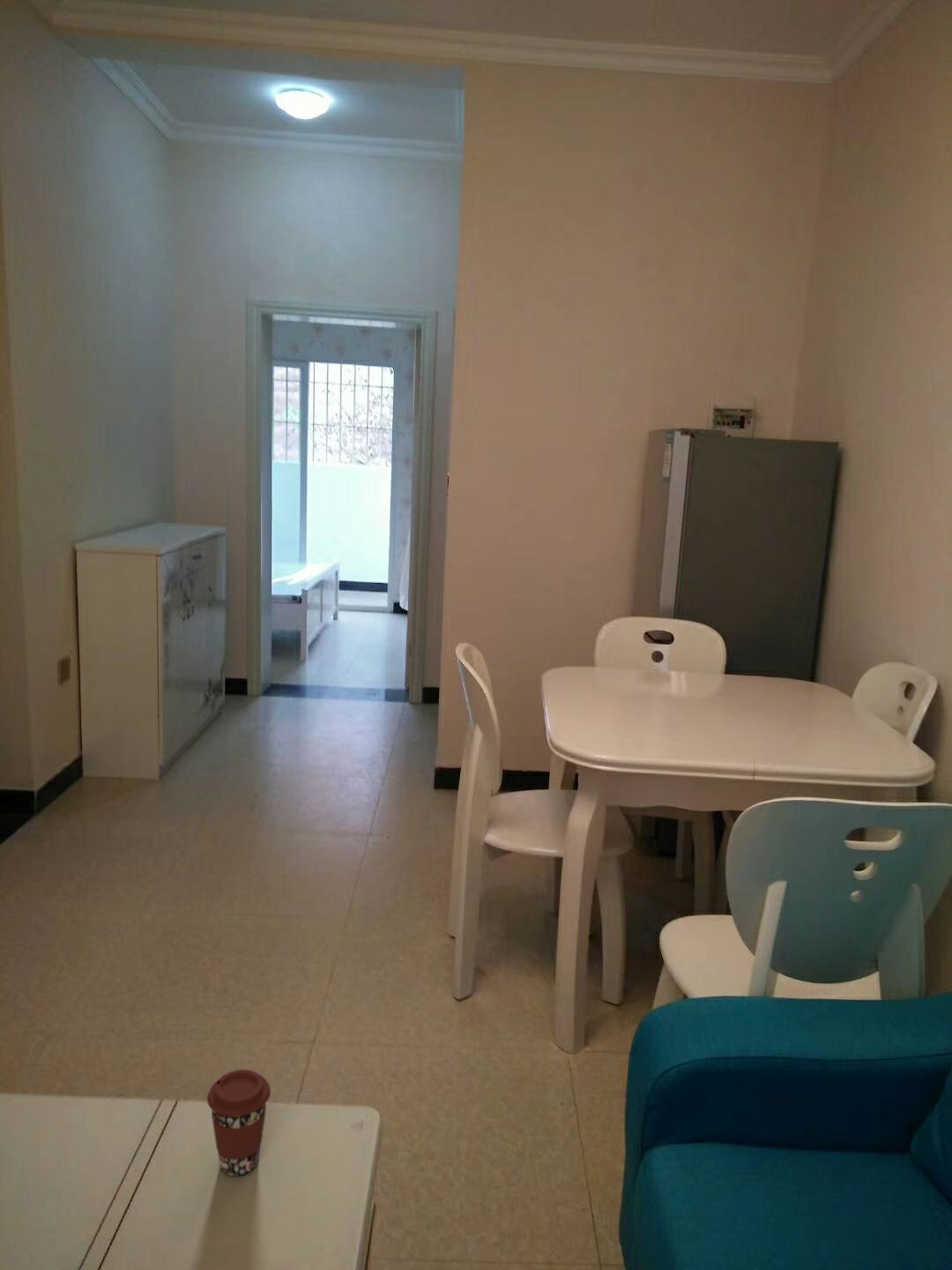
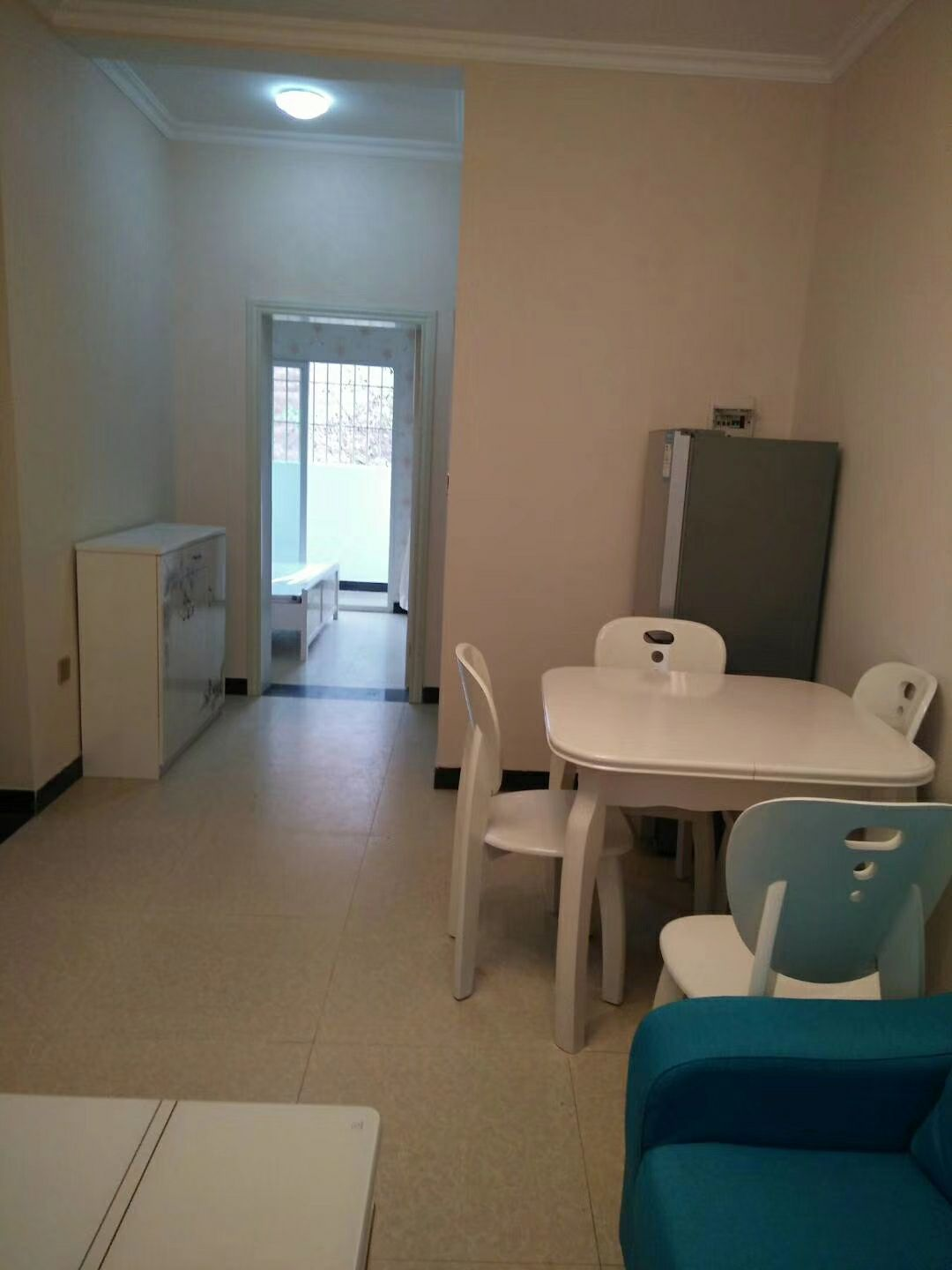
- coffee cup [206,1069,271,1177]
